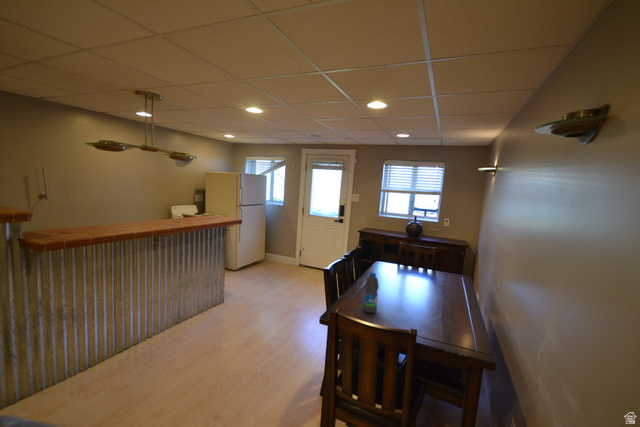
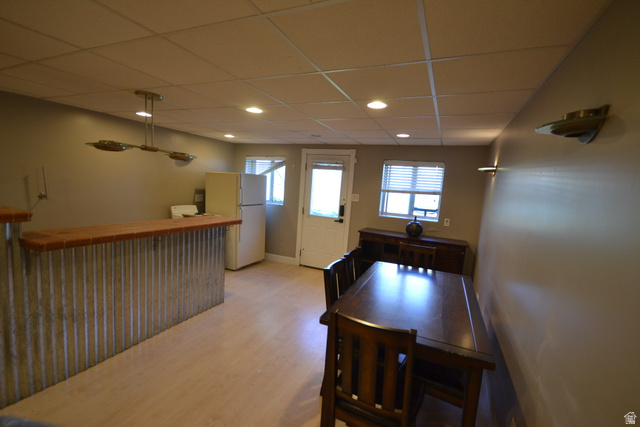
- water bottle [362,272,380,314]
